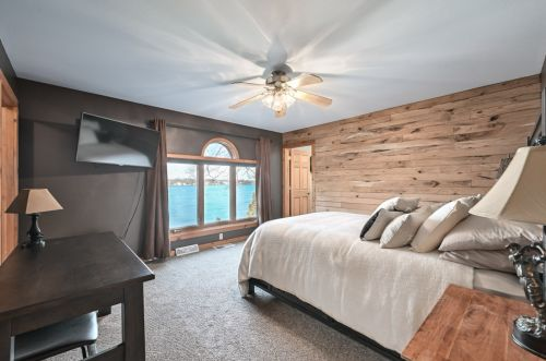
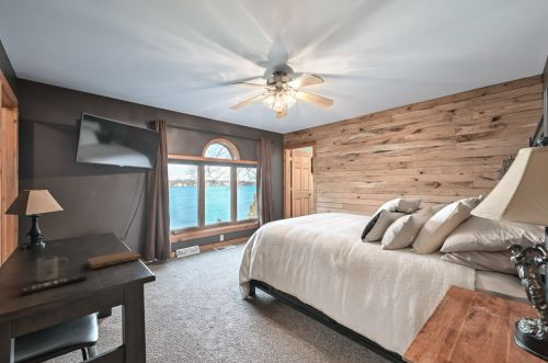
+ notebook [87,250,141,270]
+ mug [36,256,69,283]
+ remote control [18,274,88,296]
